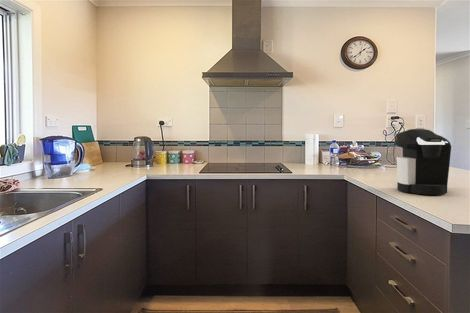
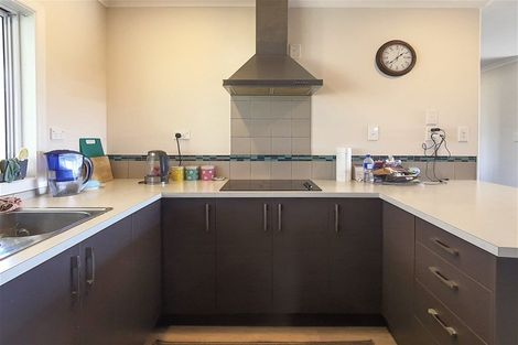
- coffee maker [395,128,452,196]
